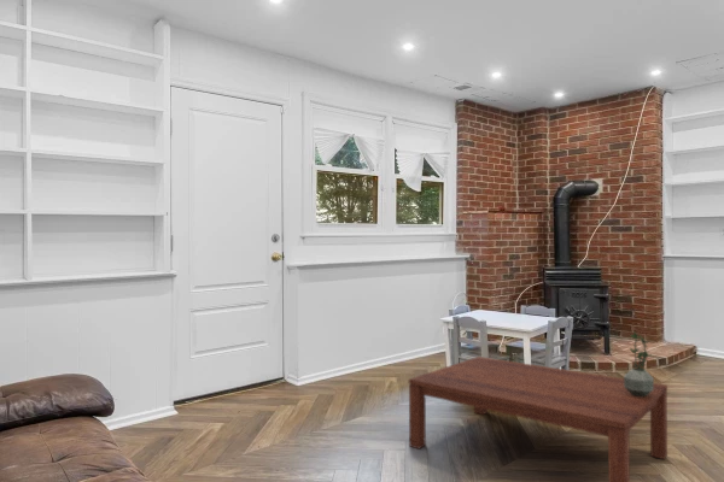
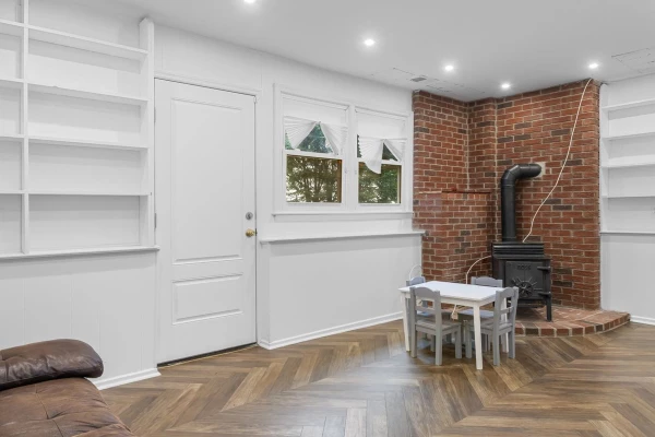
- coffee table [408,355,668,482]
- potted plant [623,331,655,398]
